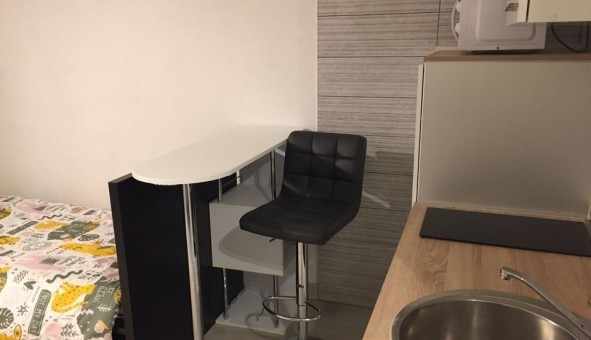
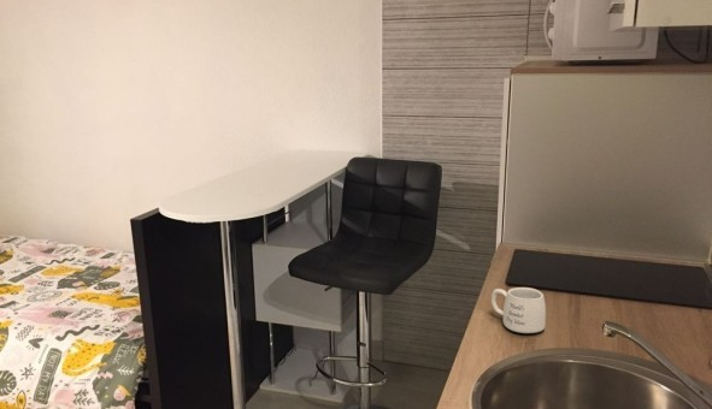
+ mug [490,286,547,334]
